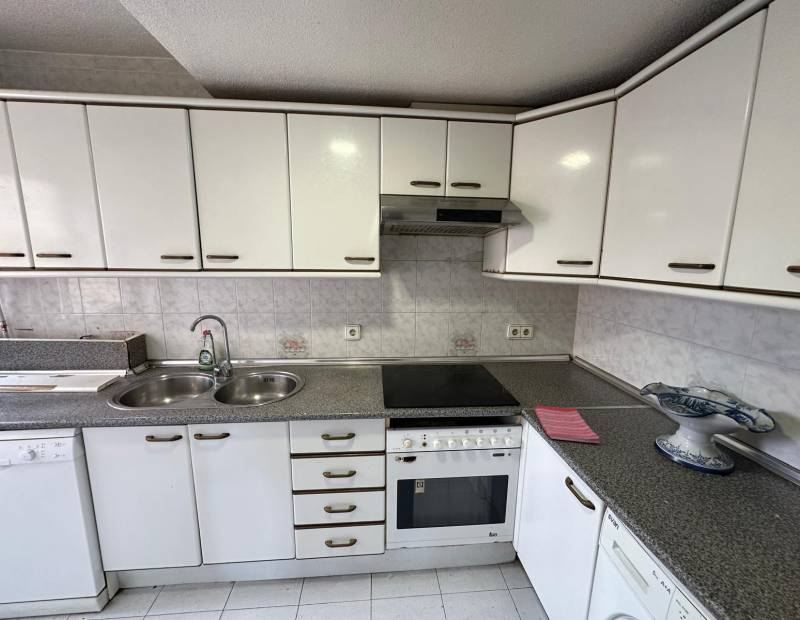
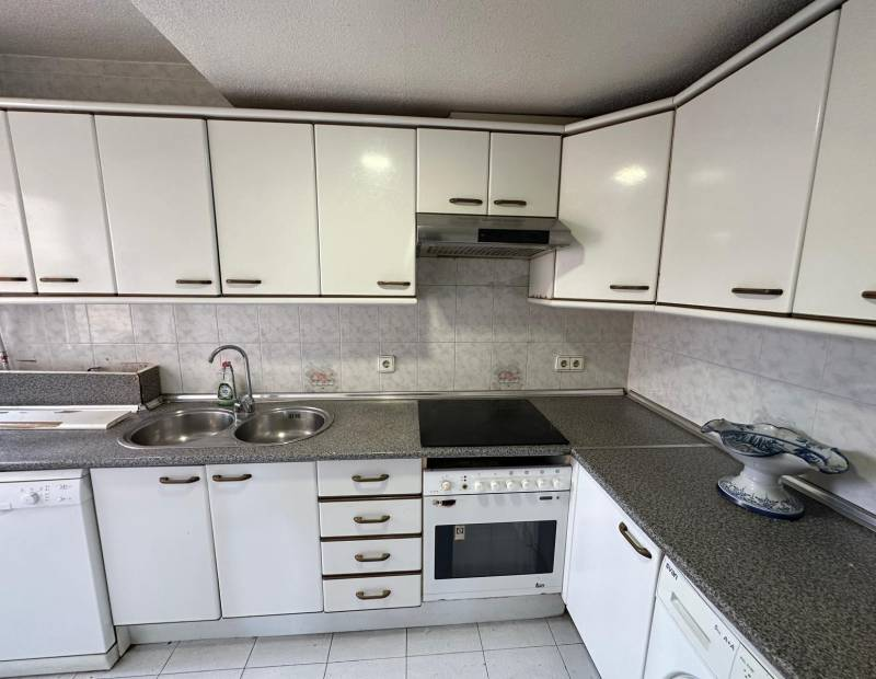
- dish towel [533,405,601,444]
